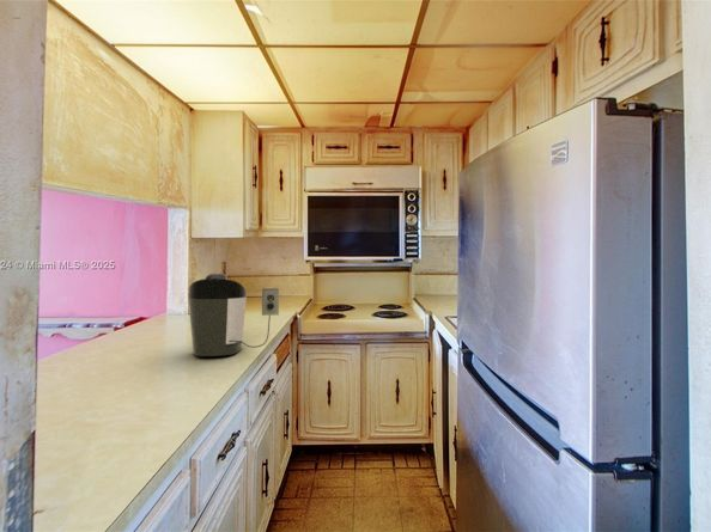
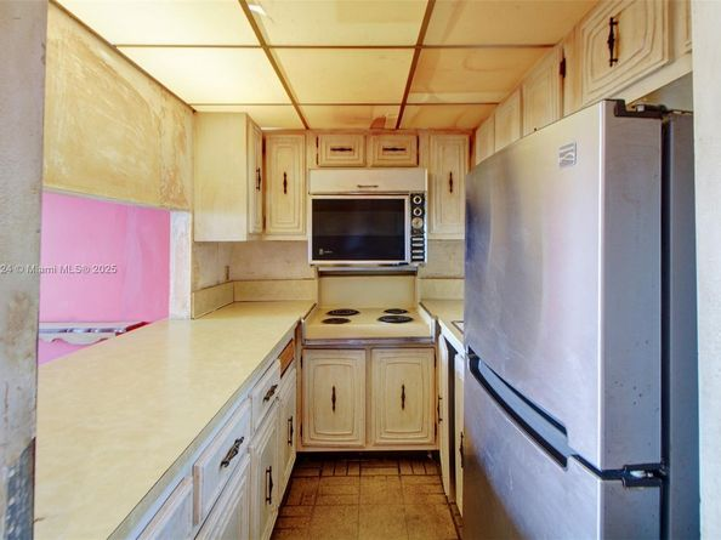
- coffee maker [187,273,280,357]
